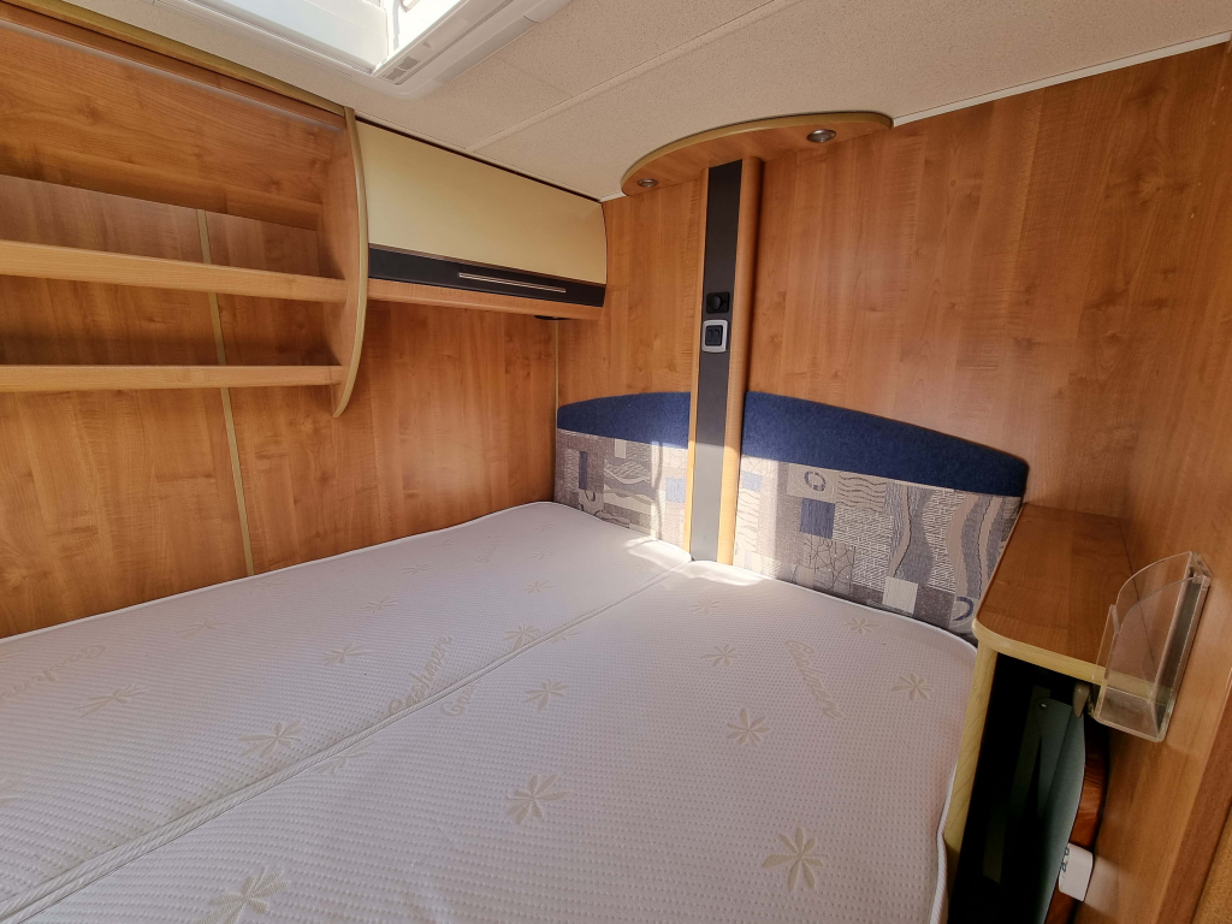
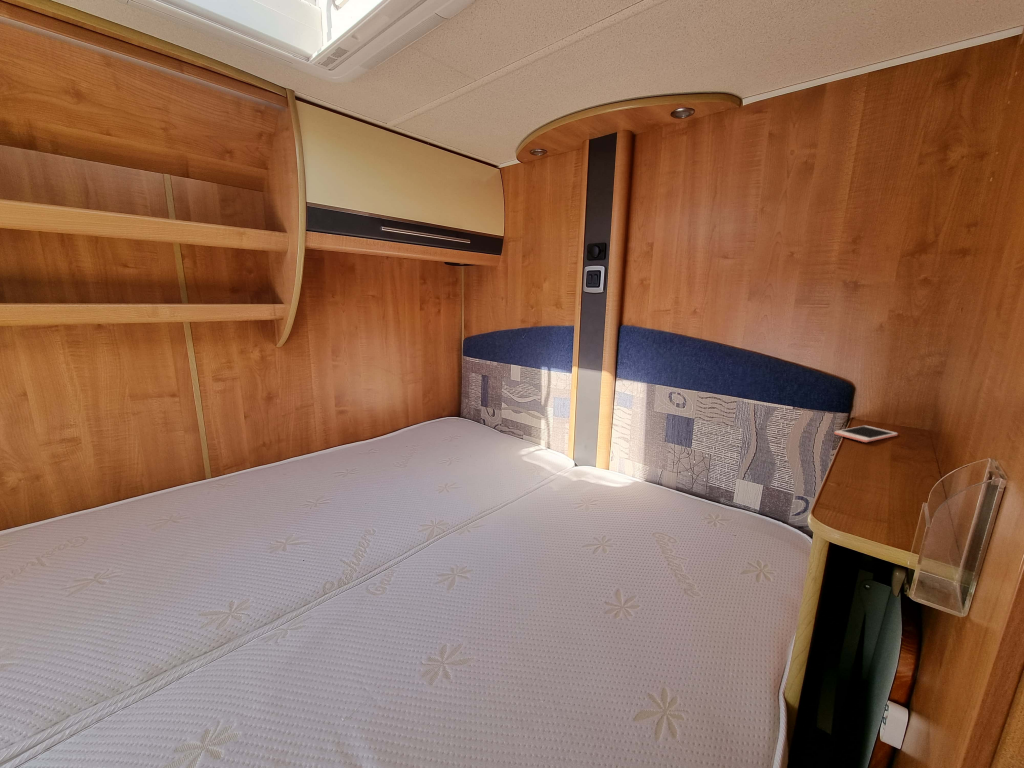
+ cell phone [833,425,899,443]
